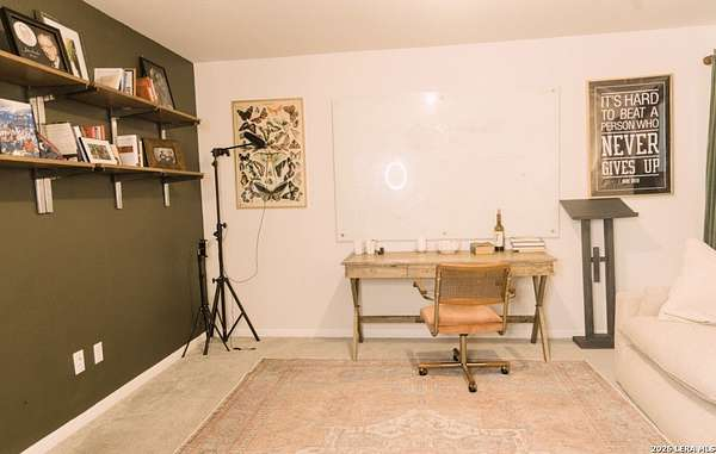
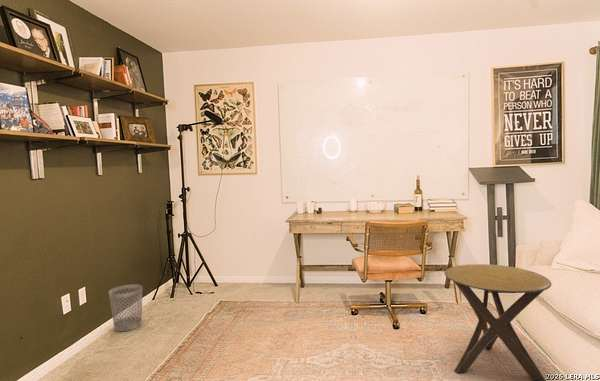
+ wastebasket [108,283,143,332]
+ side table [444,263,552,381]
